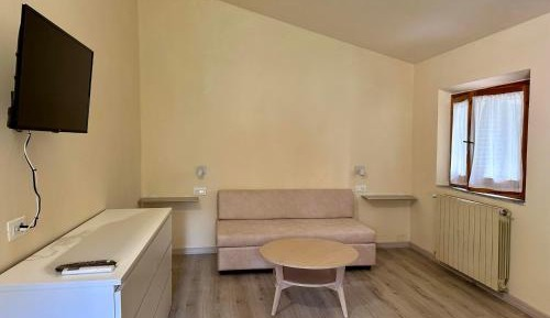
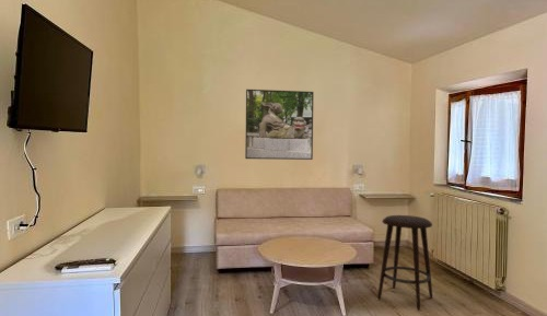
+ stool [376,214,433,312]
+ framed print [244,89,315,161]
